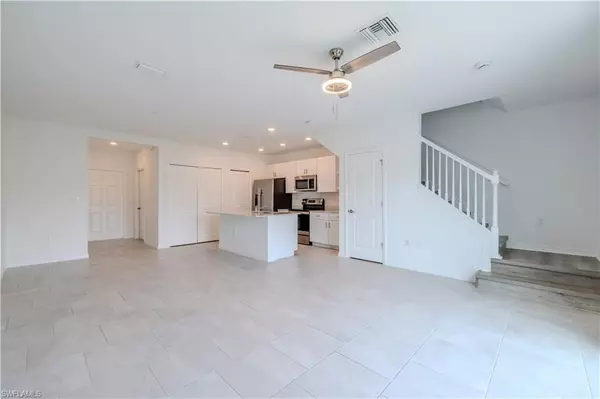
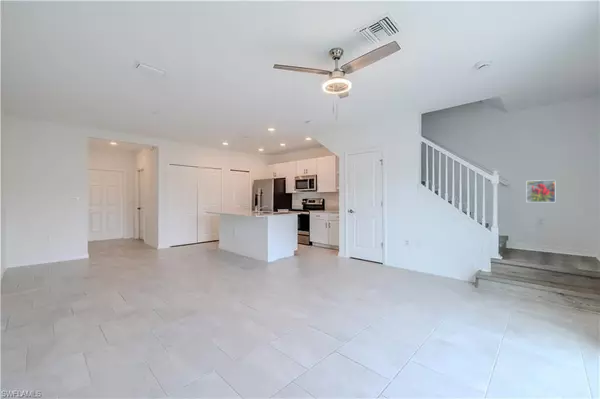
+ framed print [525,179,556,203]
